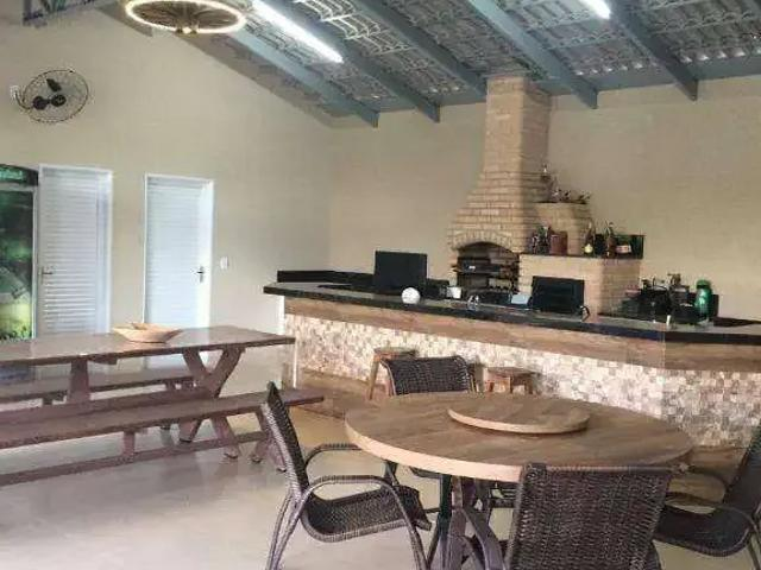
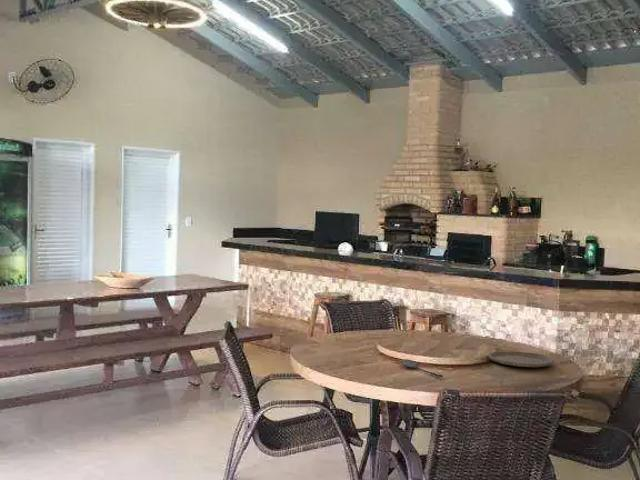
+ spoon [400,358,444,378]
+ plate [487,350,555,368]
